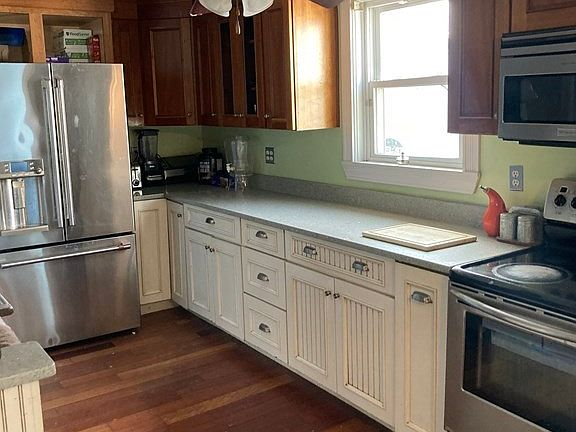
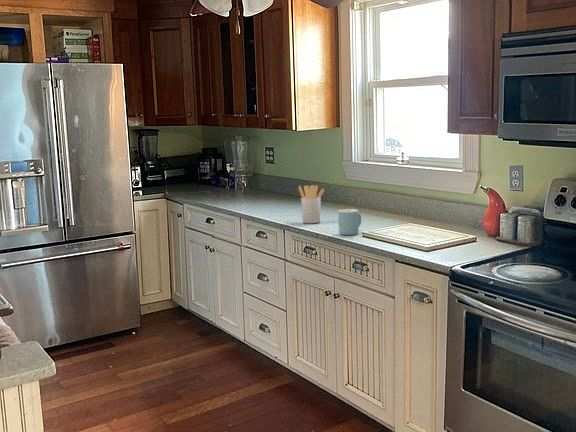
+ utensil holder [298,184,326,224]
+ mug [338,208,362,236]
